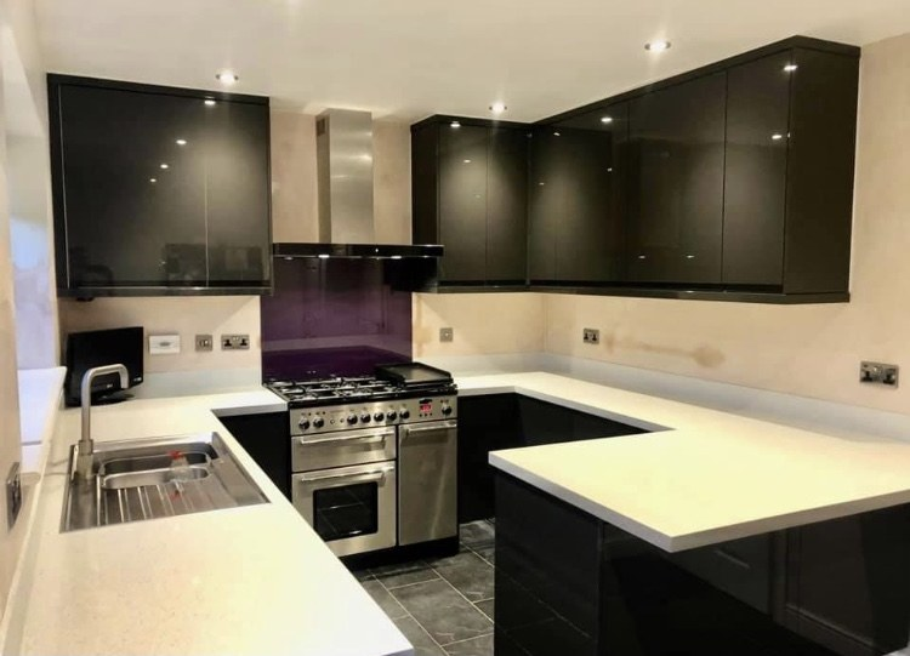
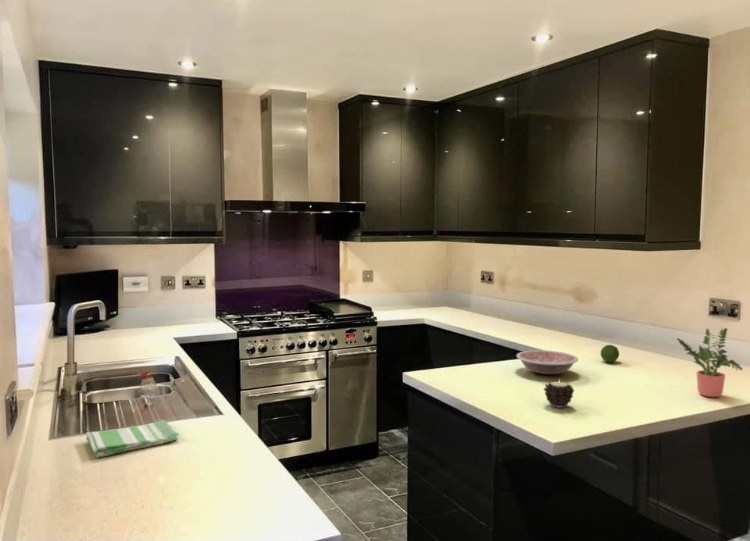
+ fruit [600,344,620,364]
+ dish towel [85,419,180,459]
+ candle [543,378,575,409]
+ potted plant [676,327,744,398]
+ bowl [516,349,579,375]
